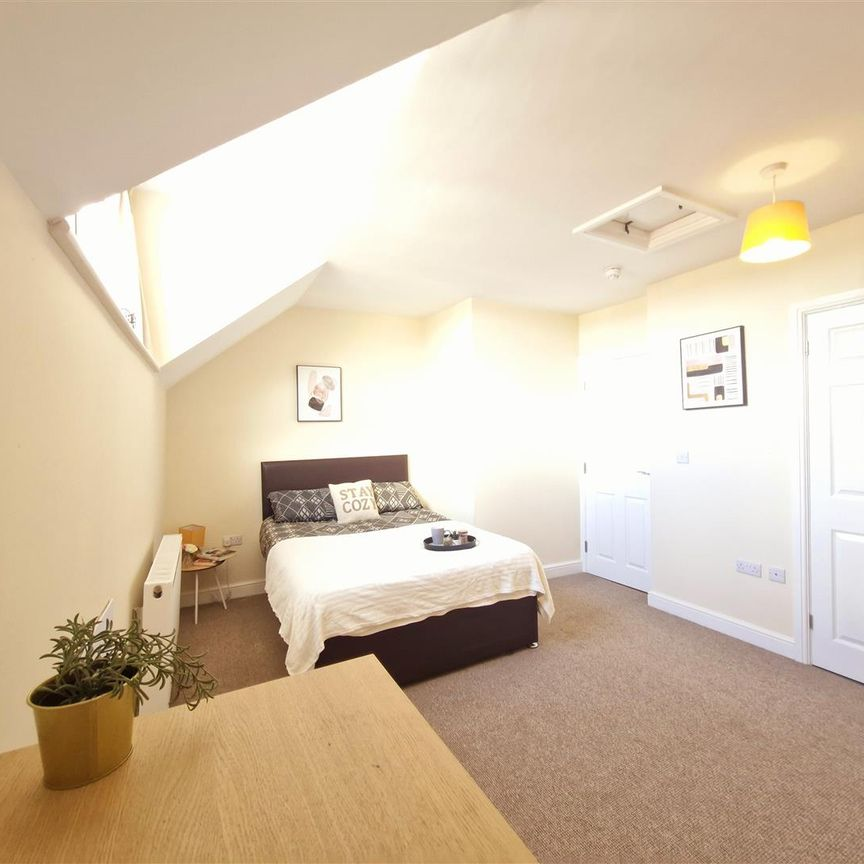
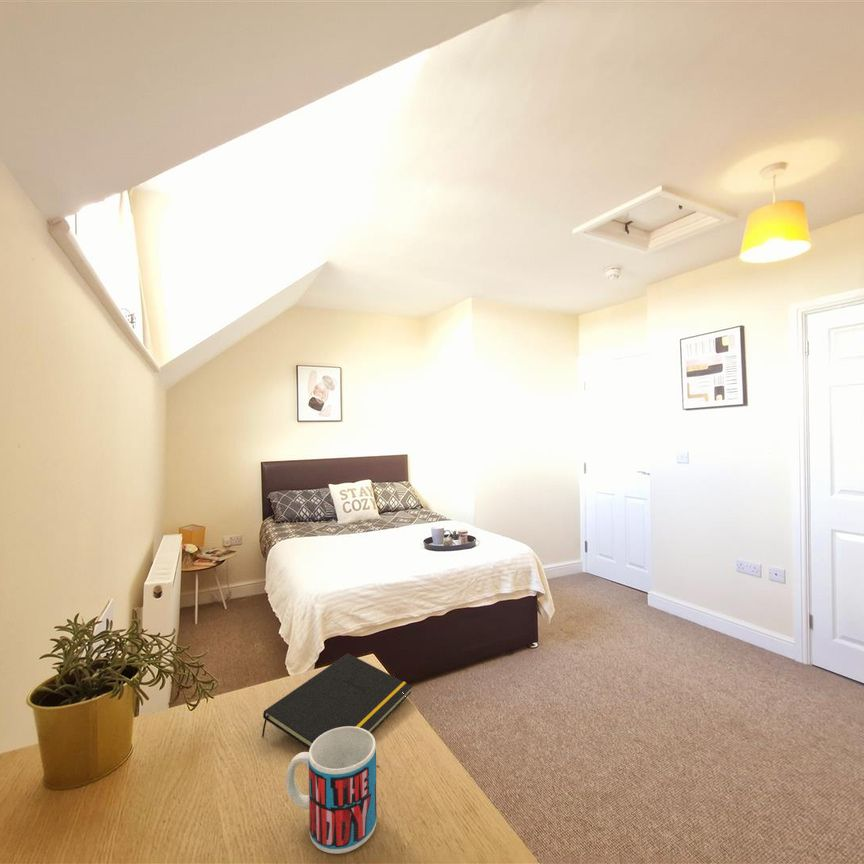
+ mug [285,726,378,855]
+ notepad [261,652,413,750]
